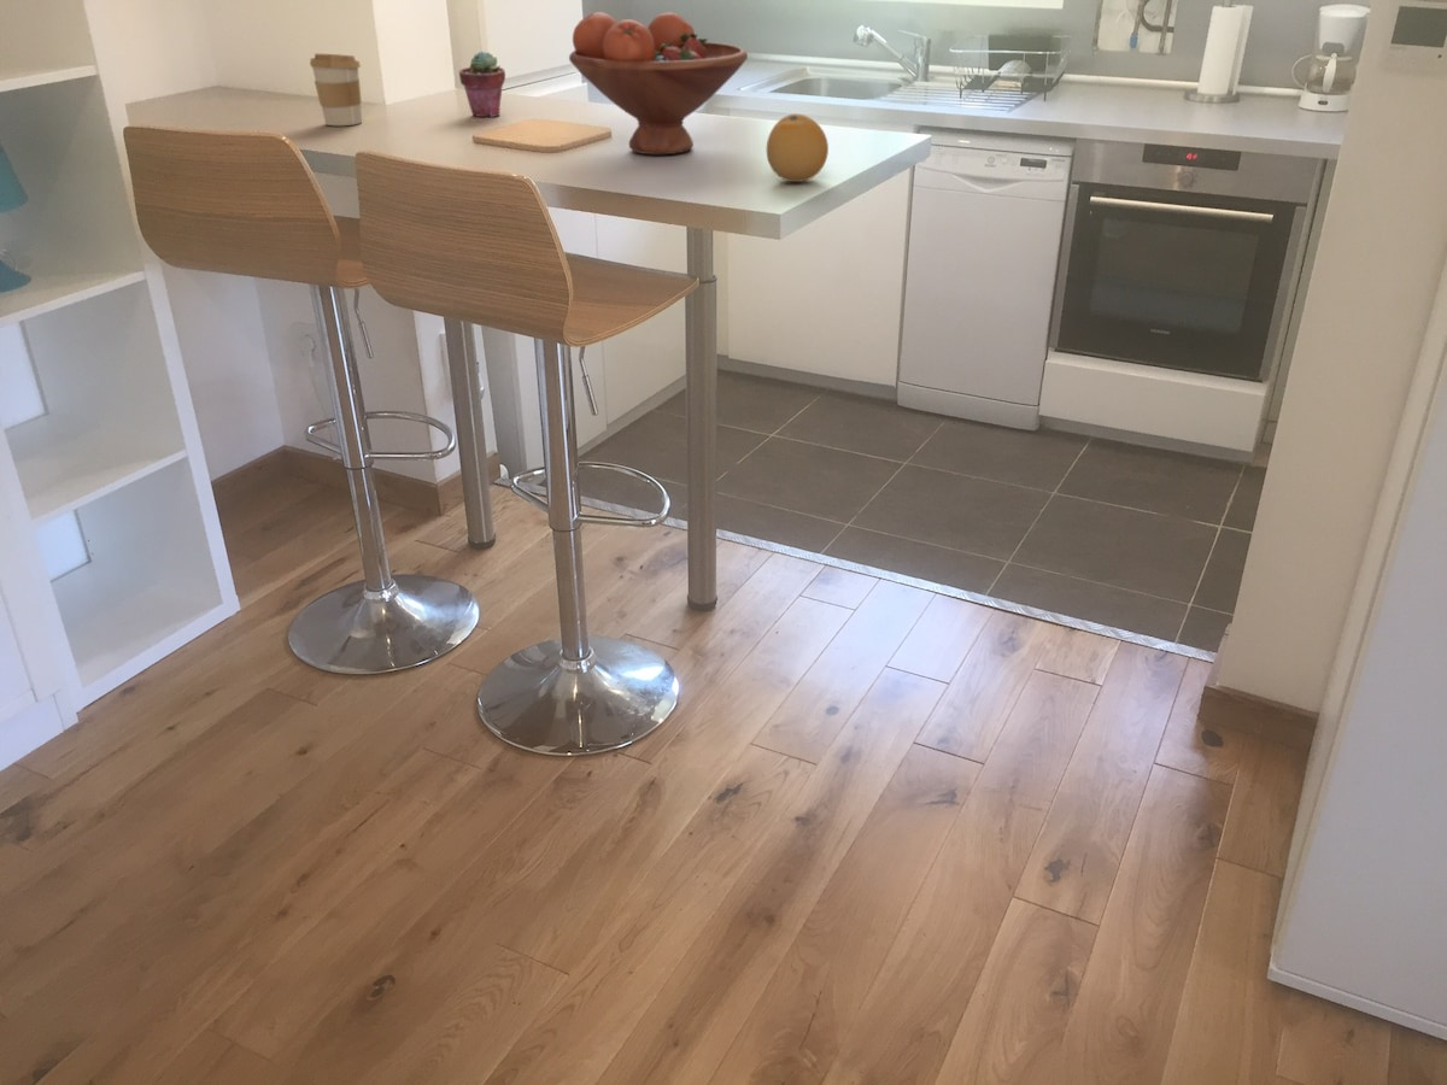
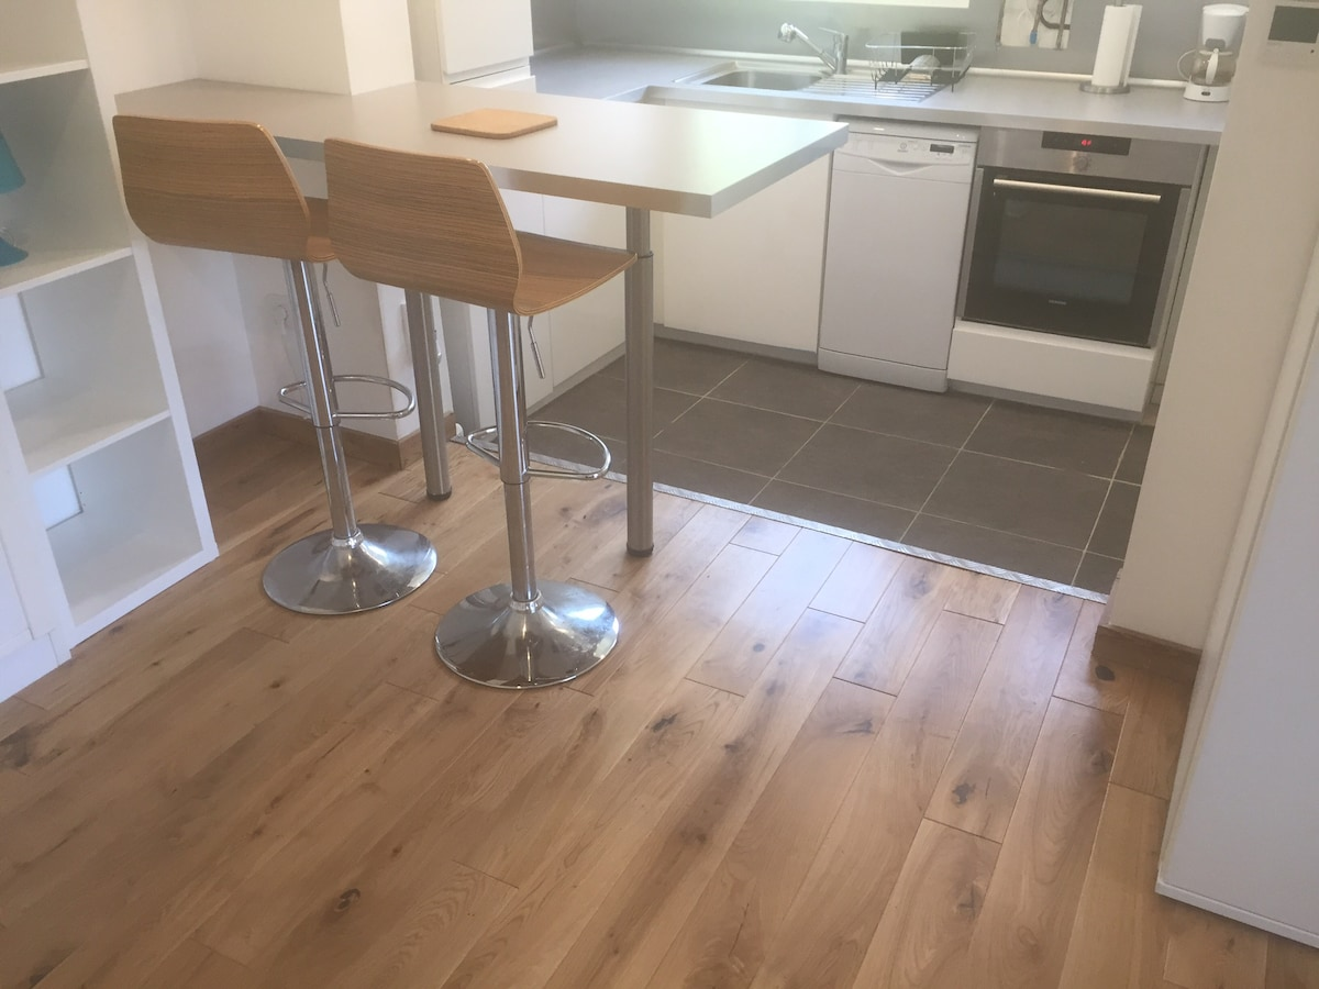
- coffee cup [309,53,363,127]
- fruit [766,113,830,183]
- fruit bowl [568,11,749,156]
- potted succulent [458,49,506,118]
